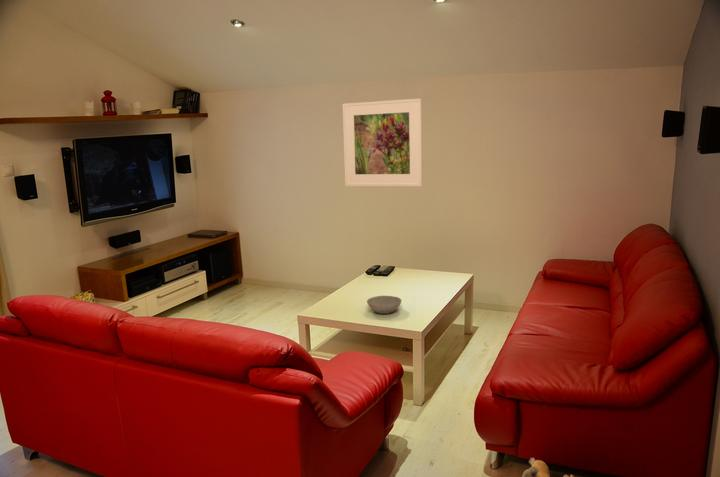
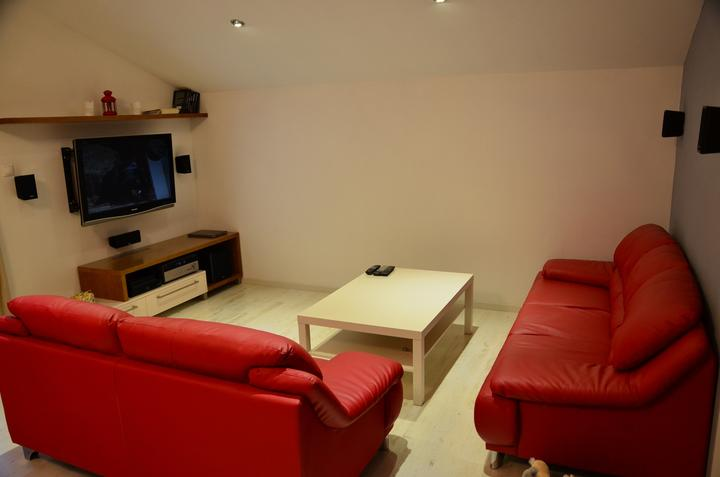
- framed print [342,97,423,187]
- bowl [366,295,402,315]
